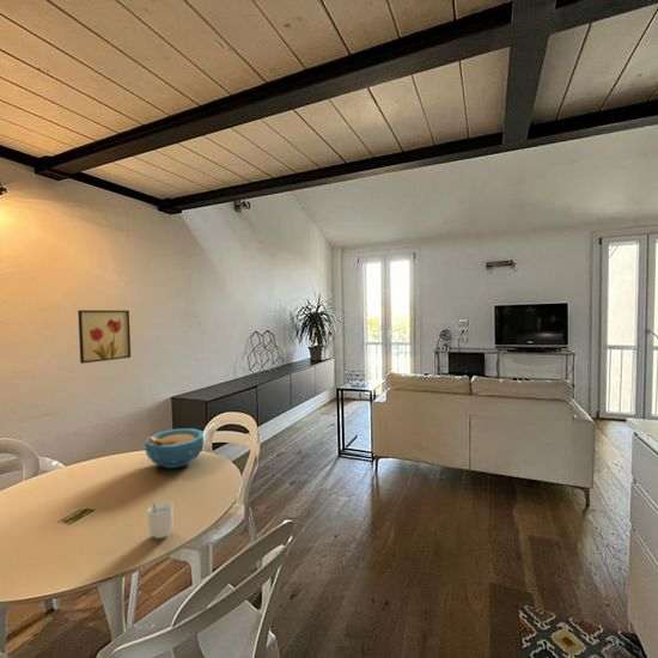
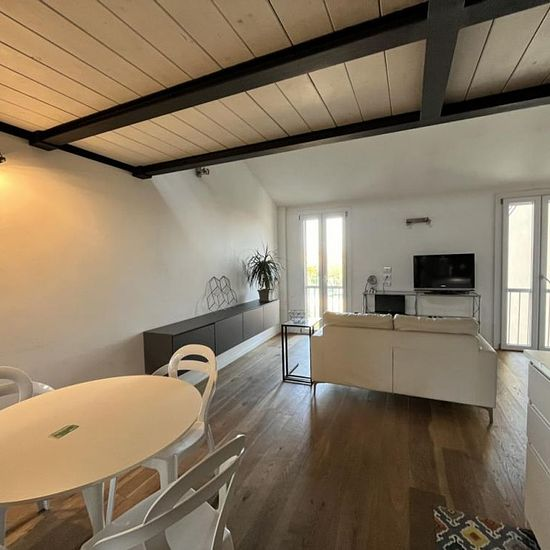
- cup [147,501,175,540]
- bowl [144,427,205,469]
- wall art [77,309,132,365]
